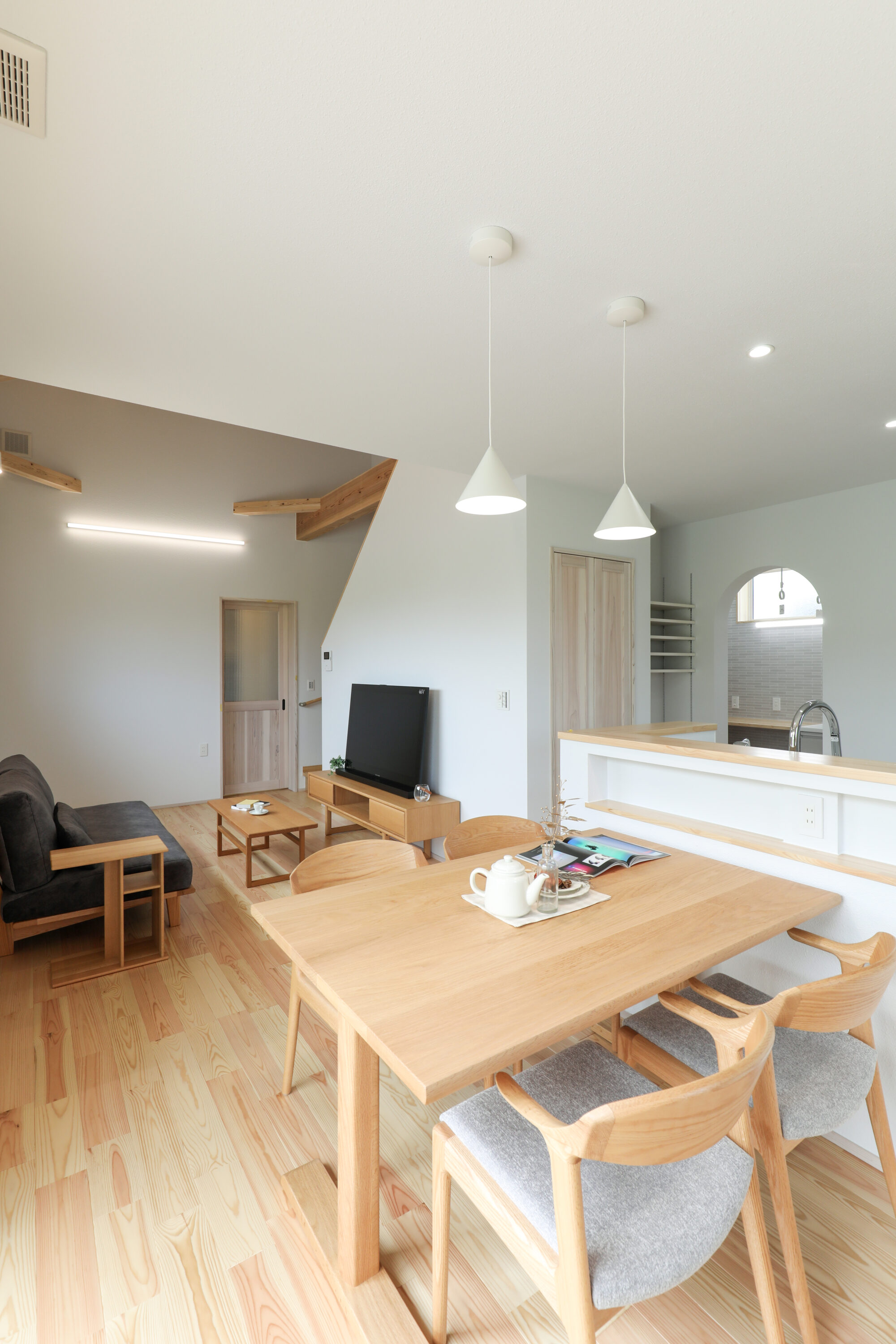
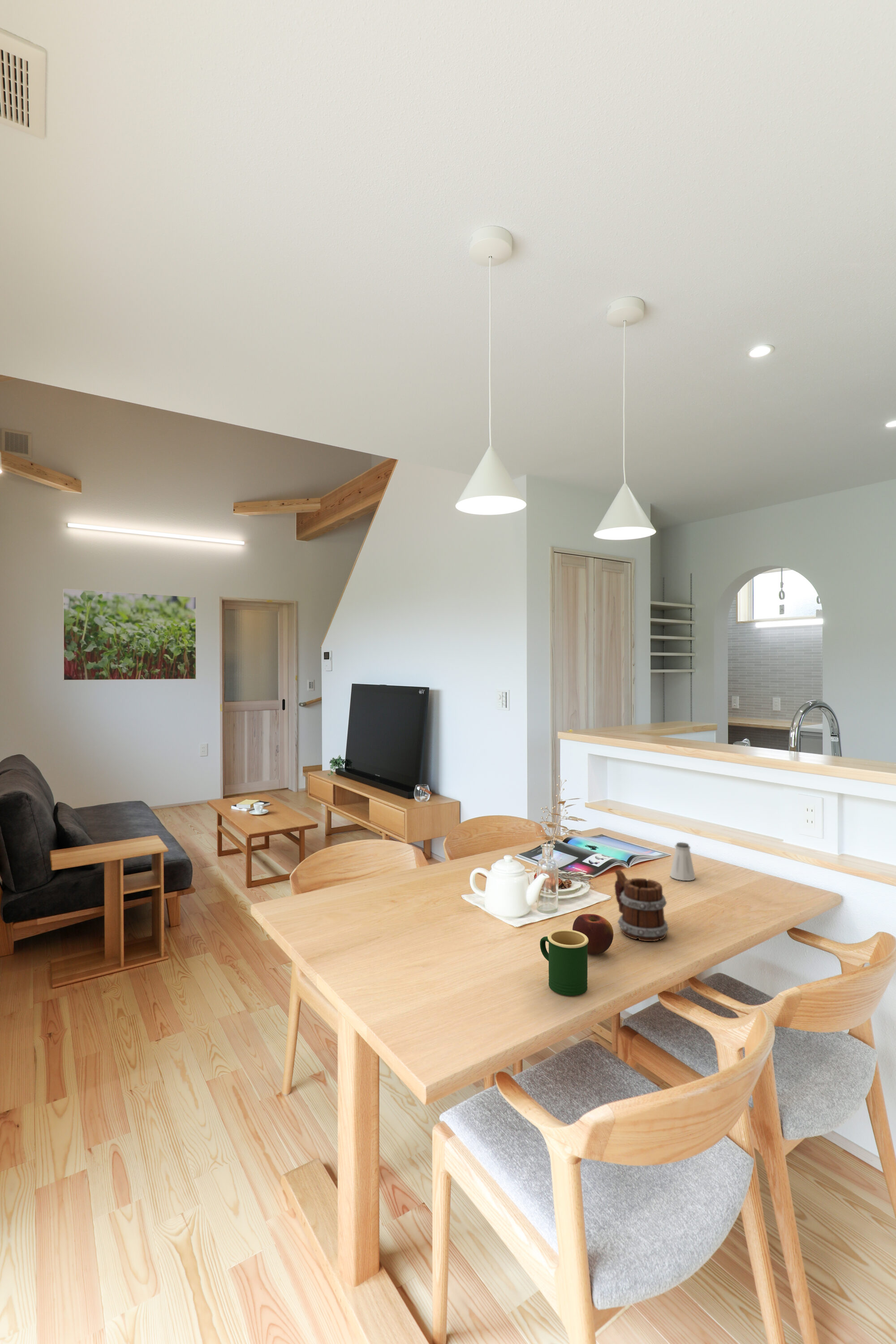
+ mug [614,869,669,942]
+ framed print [62,588,197,681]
+ saltshaker [669,842,696,881]
+ apple [572,913,614,955]
+ mug [539,929,589,996]
